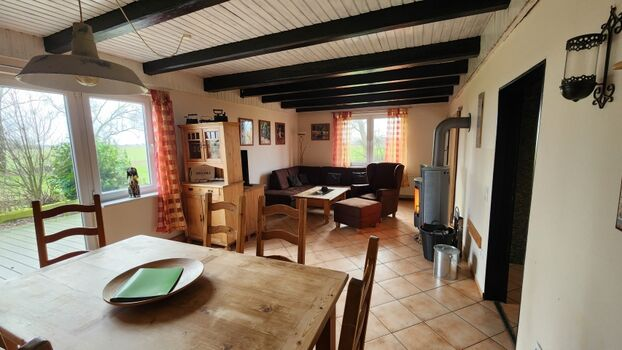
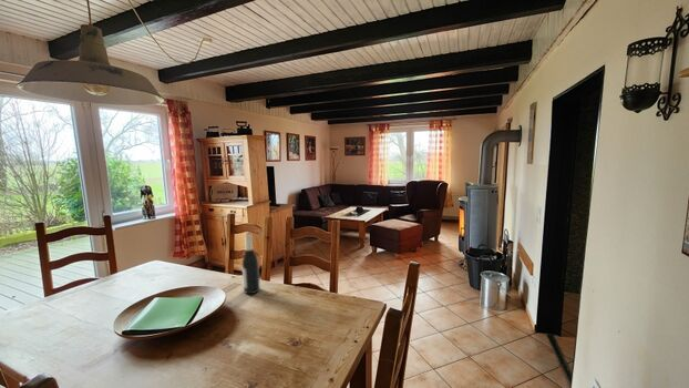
+ wine bottle [240,232,261,295]
